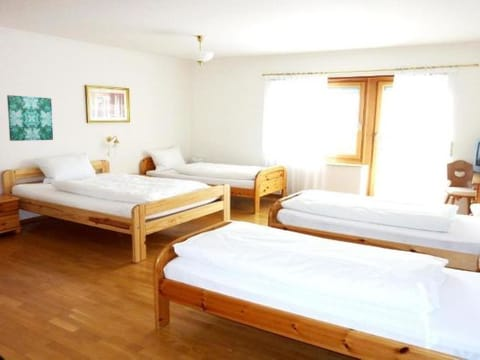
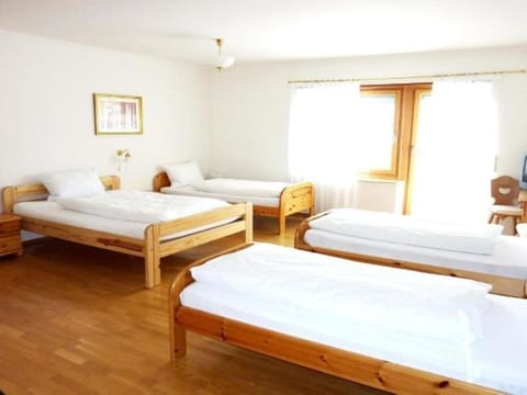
- wall art [6,94,54,142]
